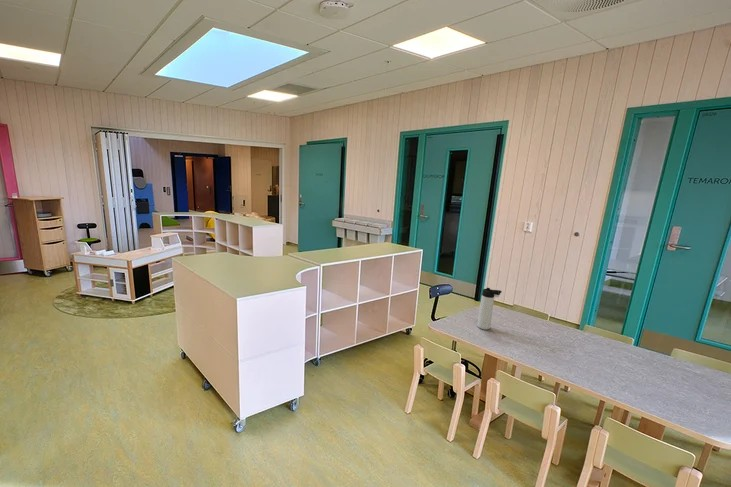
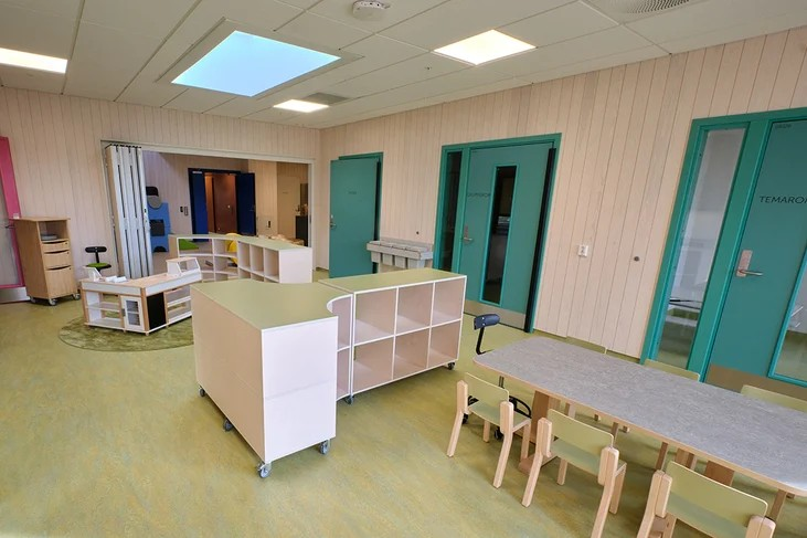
- thermos bottle [477,287,503,331]
